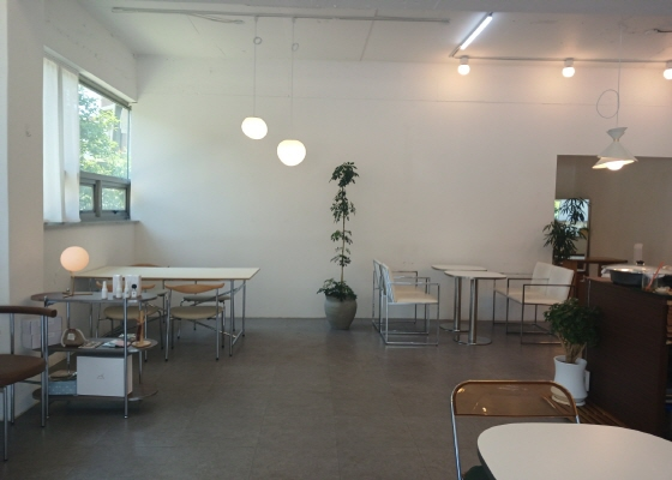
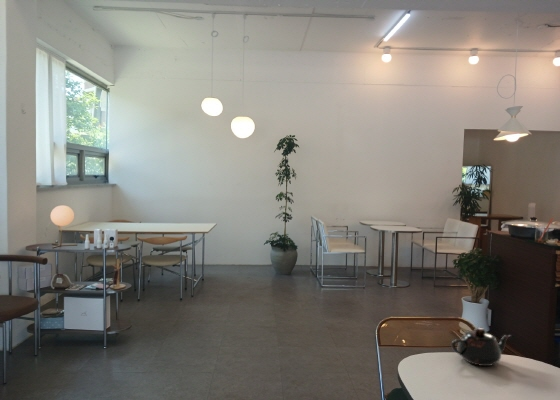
+ teapot [450,327,512,367]
